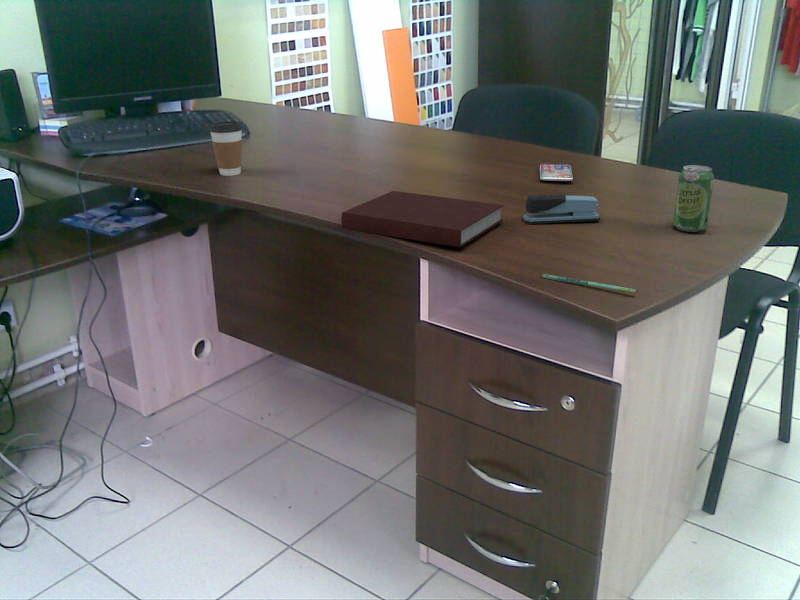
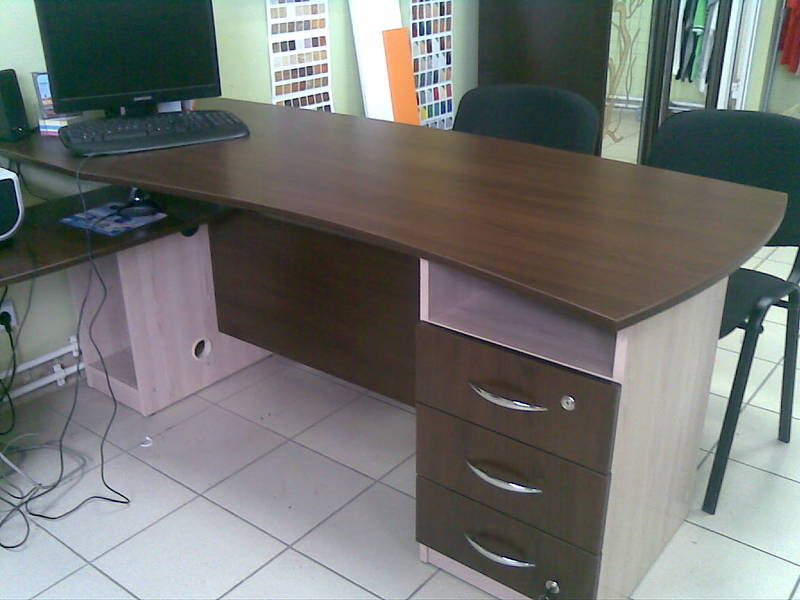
- coffee cup [209,121,243,177]
- beverage can [672,164,715,233]
- stapler [521,193,601,225]
- pen [541,273,637,295]
- smartphone [539,163,574,182]
- notebook [341,190,505,248]
